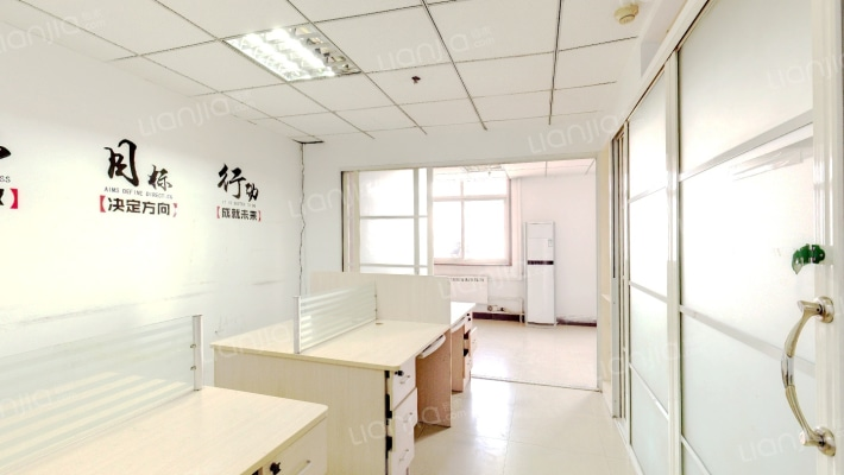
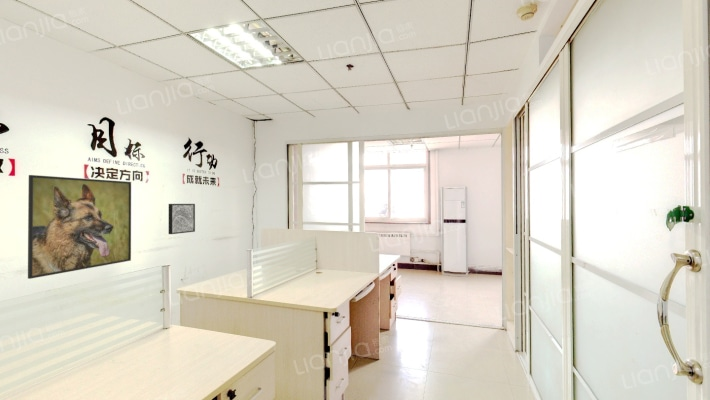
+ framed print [27,174,132,280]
+ wall art [168,203,196,235]
